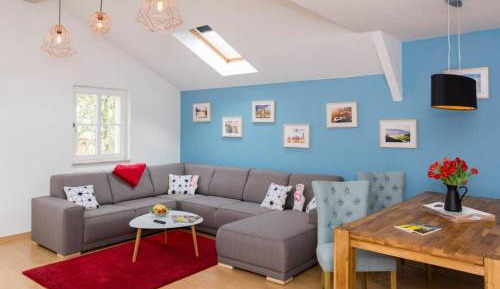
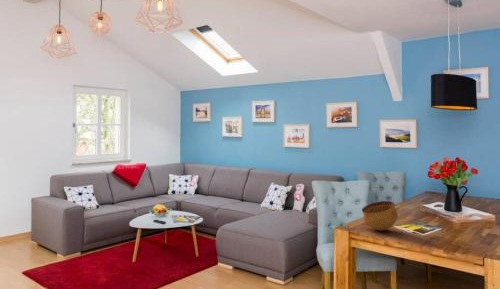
+ bowl [361,200,399,232]
